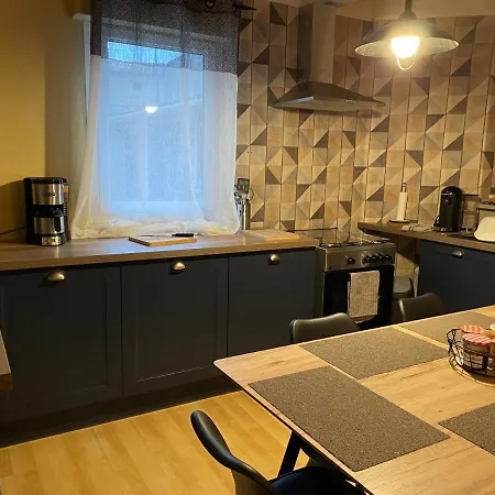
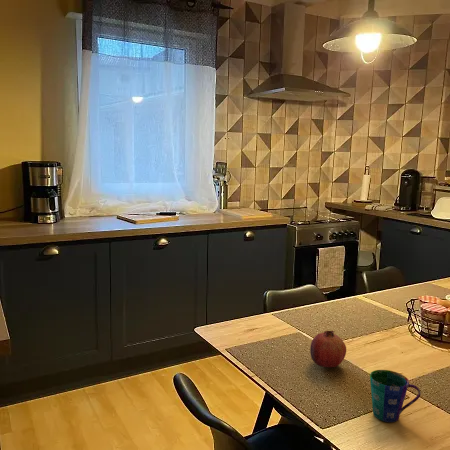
+ cup [369,369,422,423]
+ fruit [309,330,347,368]
